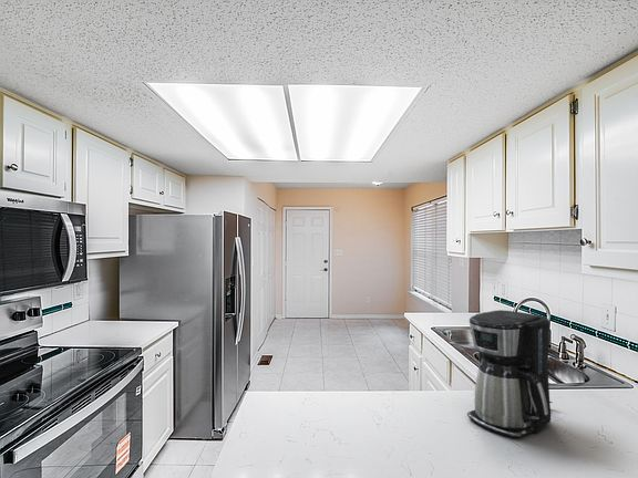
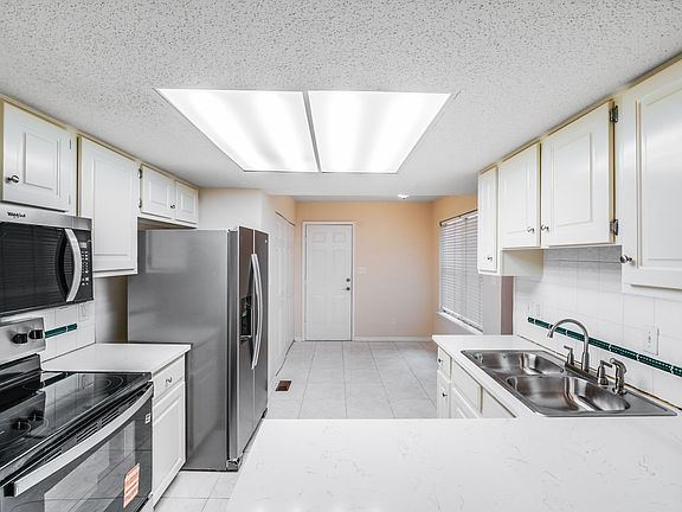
- coffee maker [466,309,554,439]
